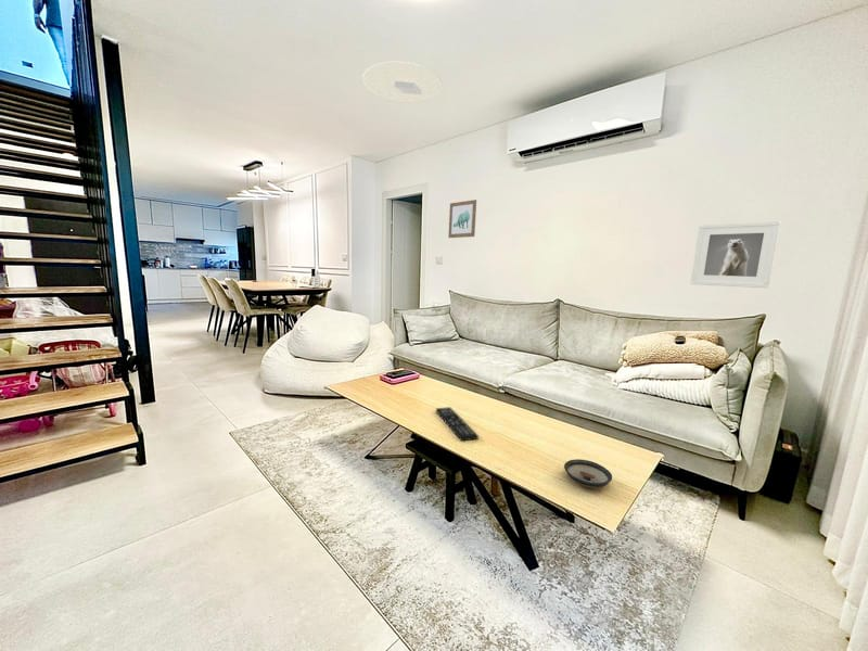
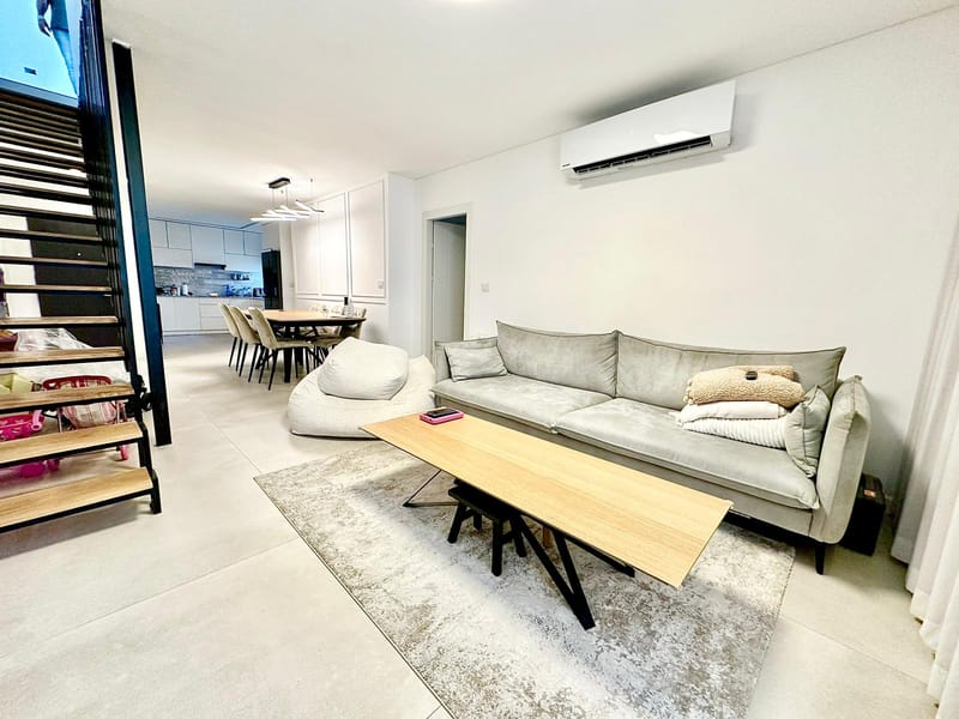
- wall art [447,199,477,239]
- ceiling light [361,61,444,104]
- remote control [435,406,480,443]
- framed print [689,220,782,289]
- saucer [563,458,613,489]
